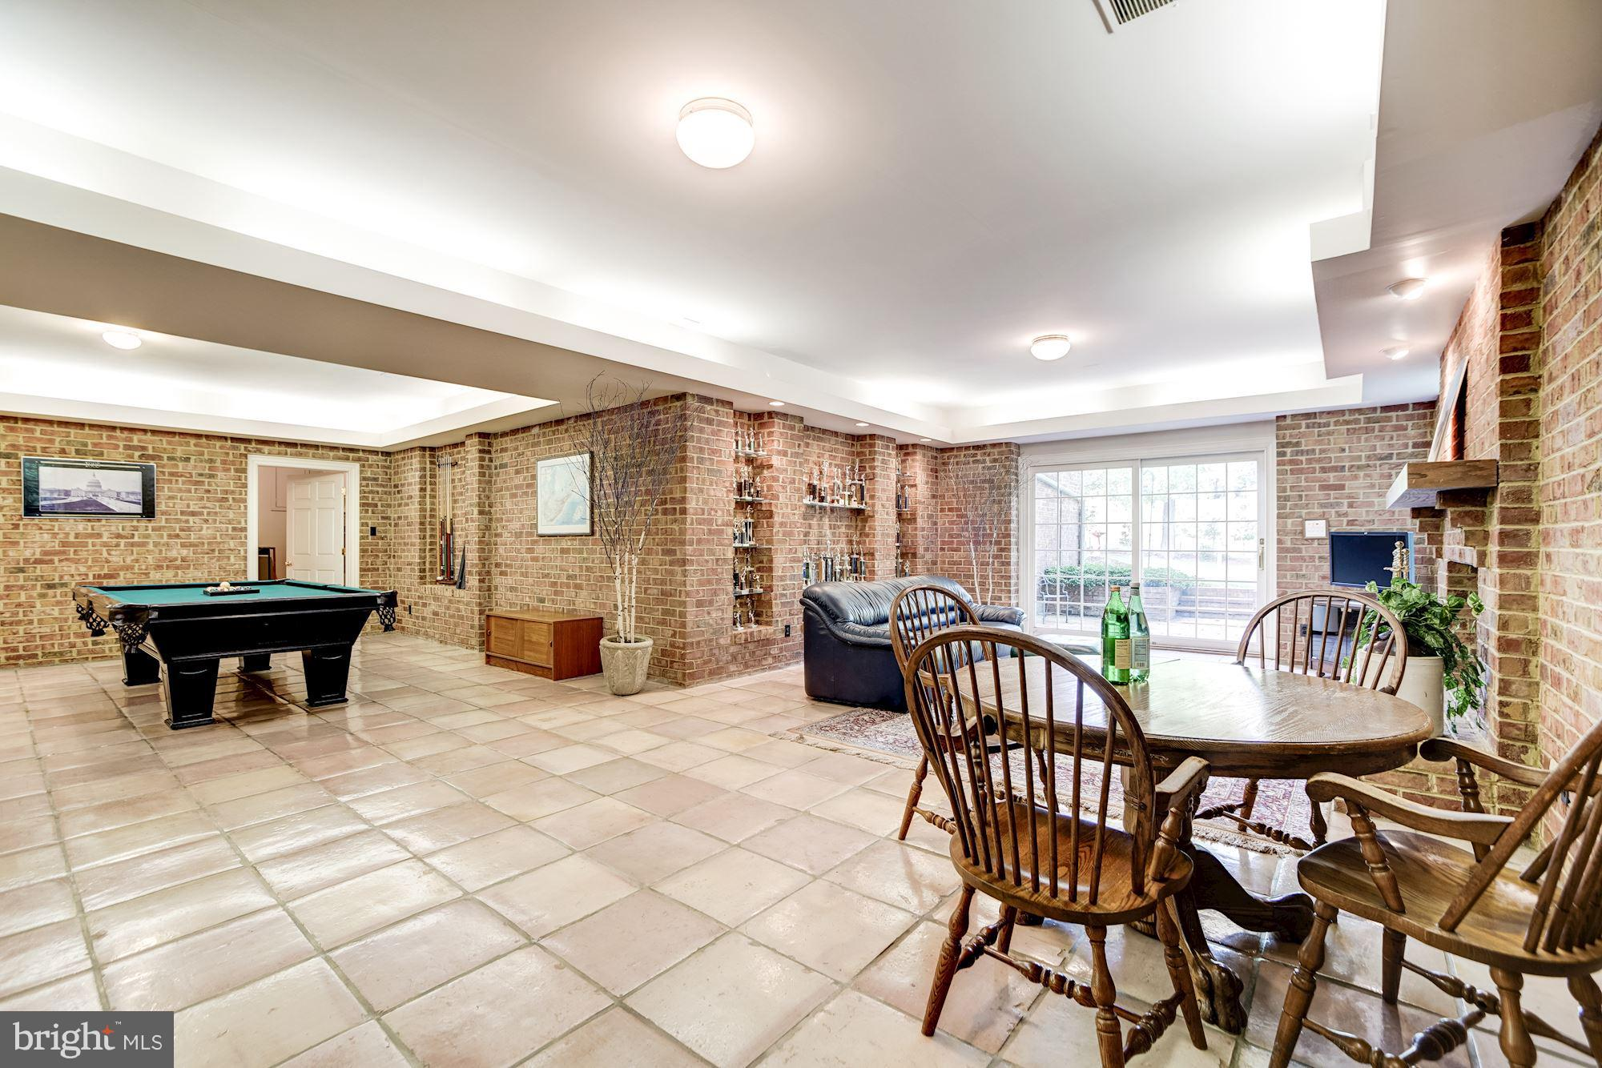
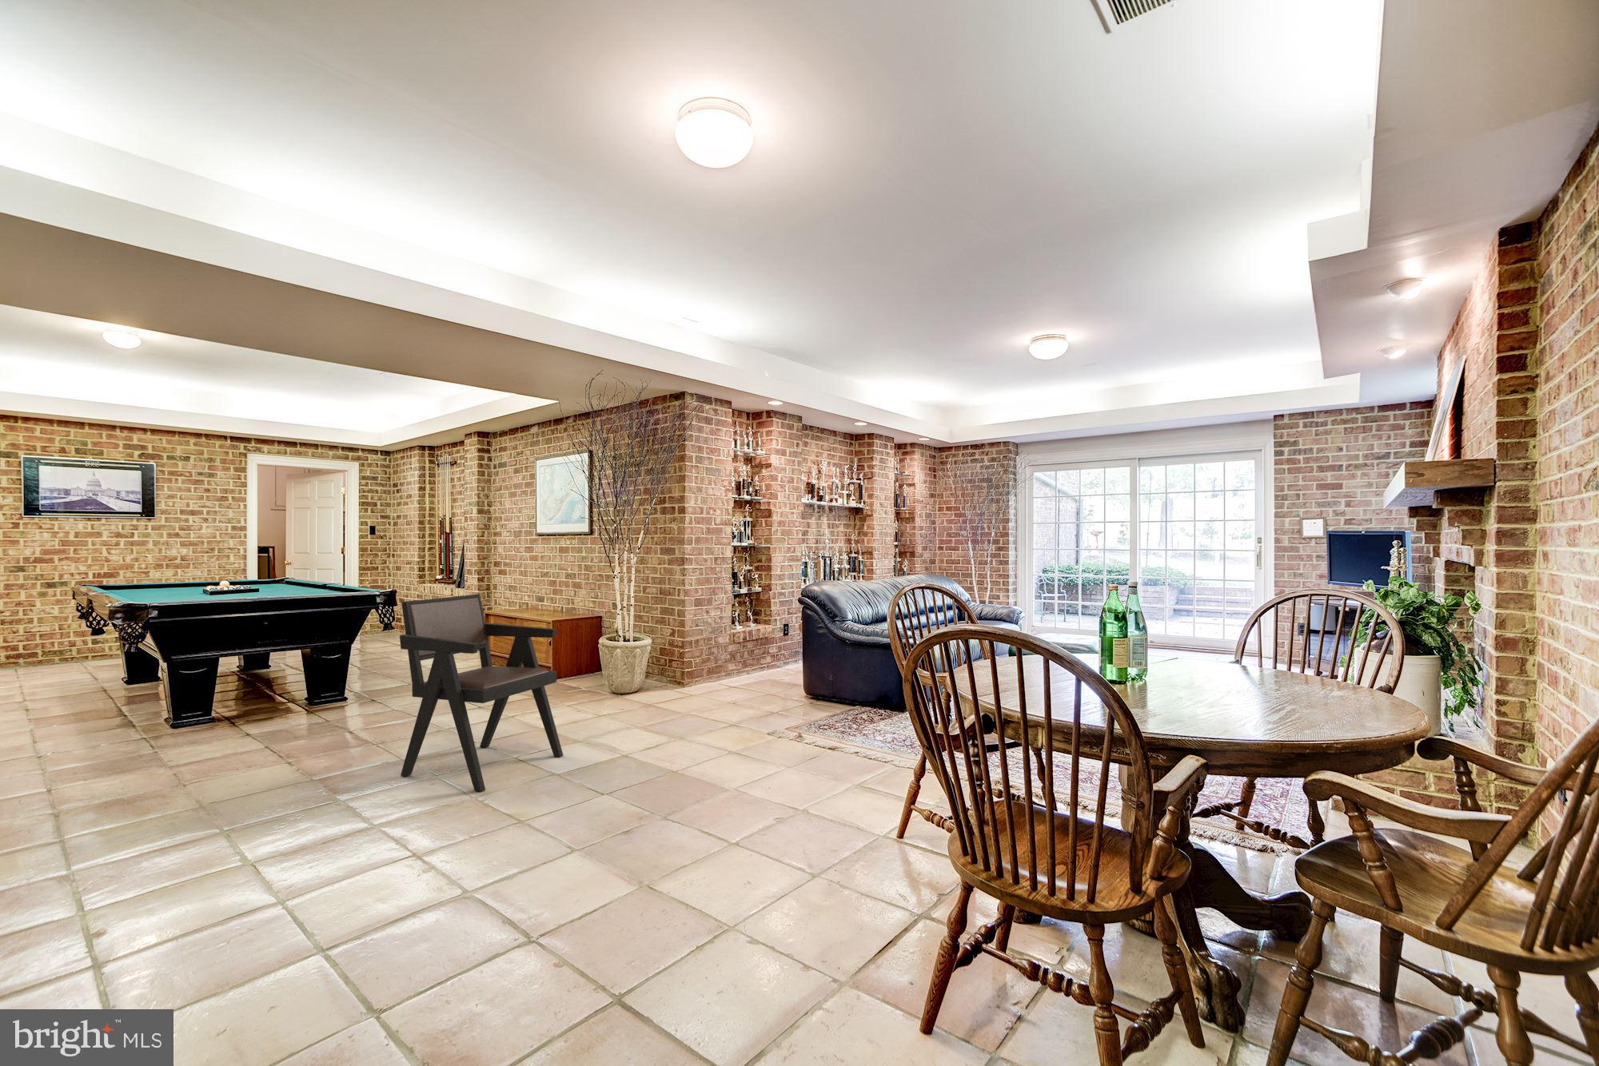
+ armchair [399,592,564,792]
